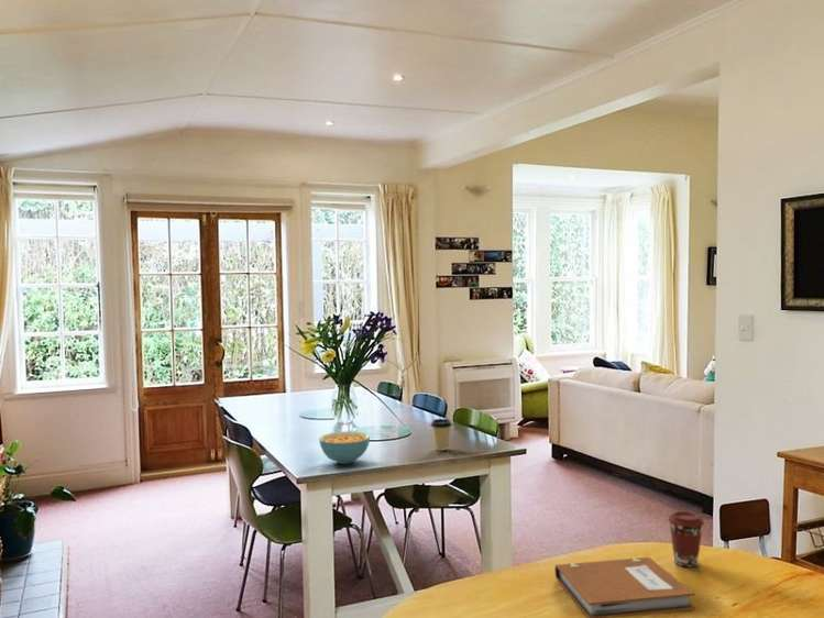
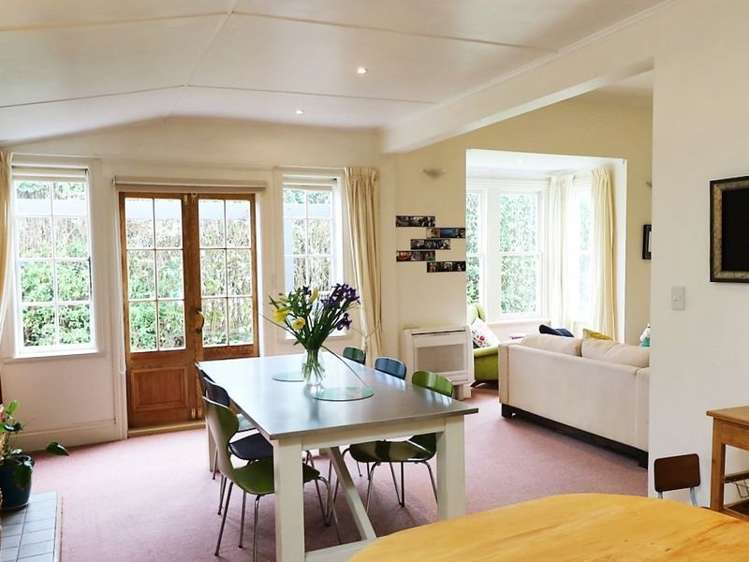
- cereal bowl [318,431,371,465]
- notebook [553,556,695,618]
- coffee cup [430,418,453,451]
- coffee cup [667,510,705,569]
